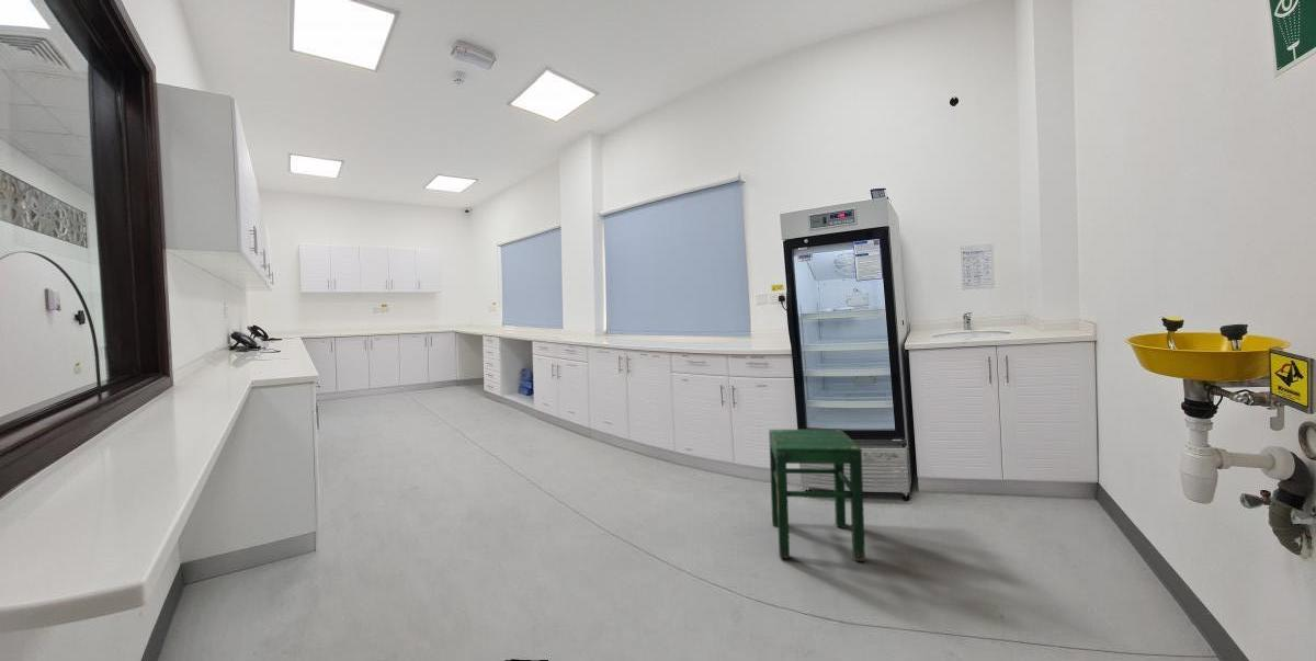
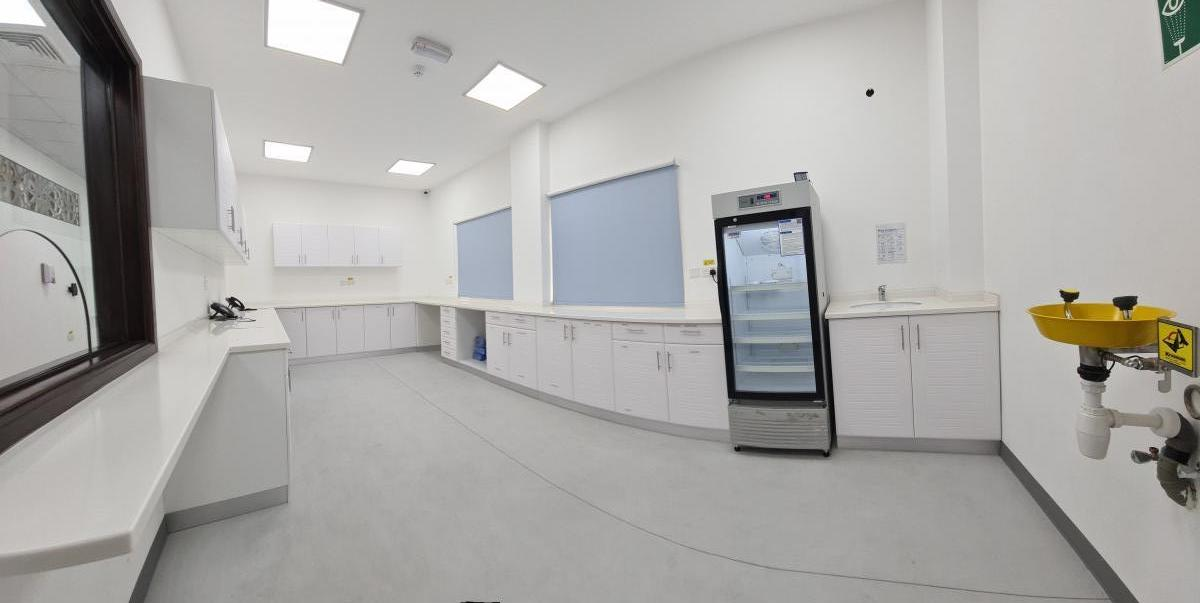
- stool [768,429,866,562]
